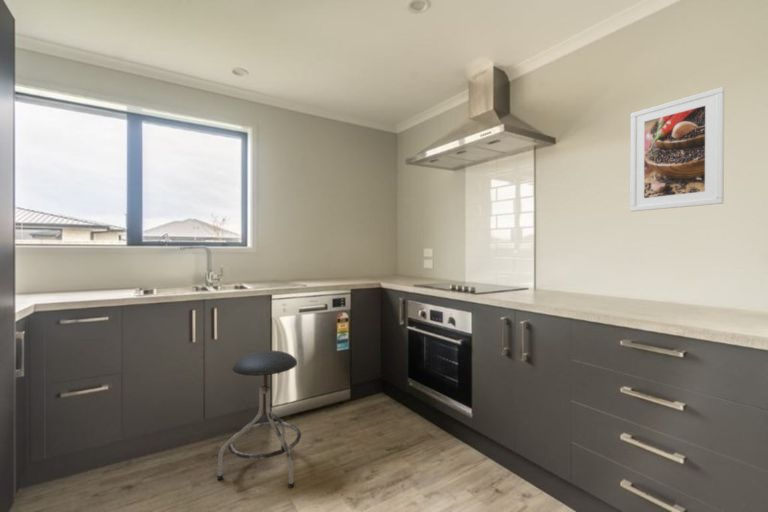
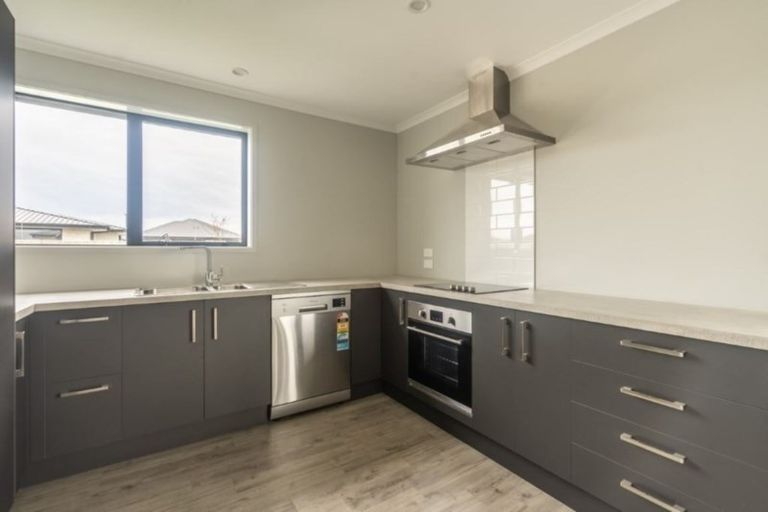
- stool [216,349,302,489]
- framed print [629,86,725,213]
